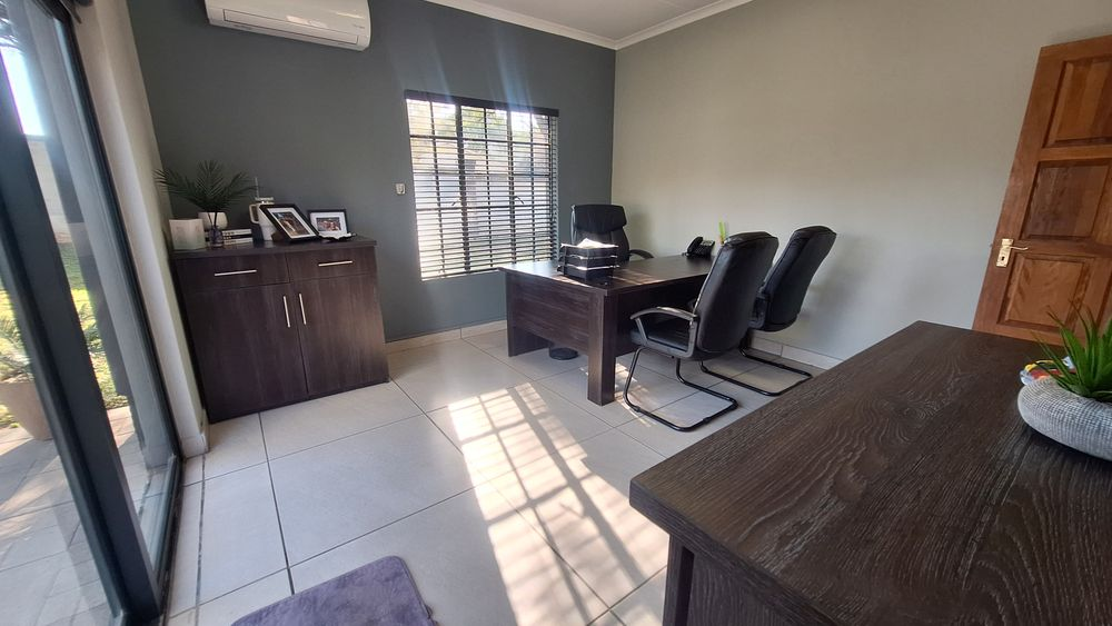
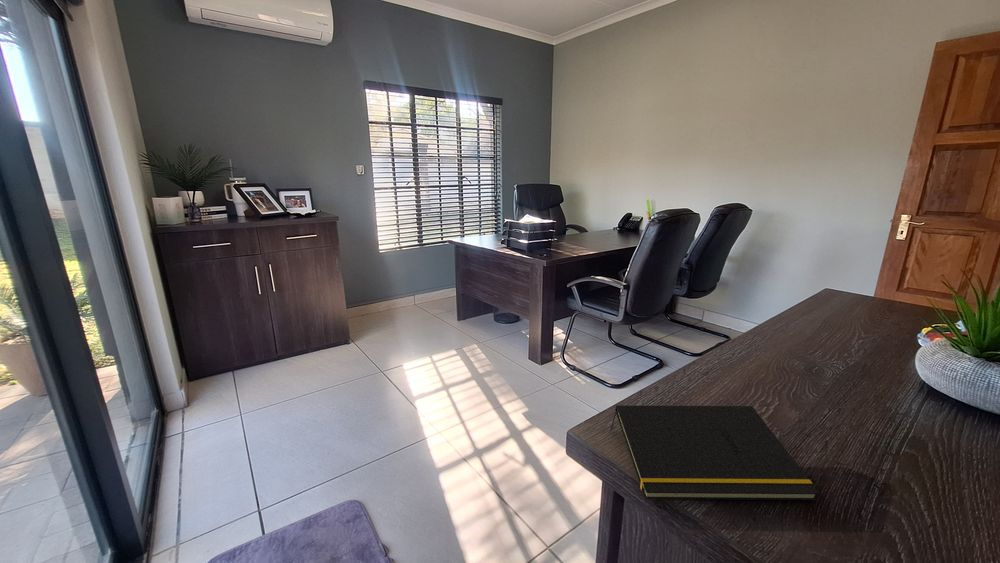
+ notepad [610,404,820,501]
